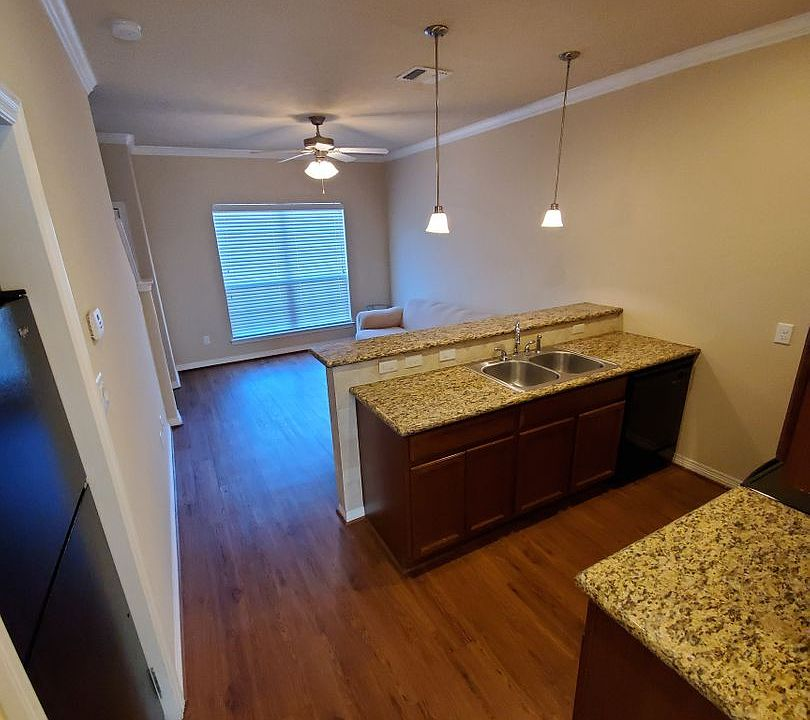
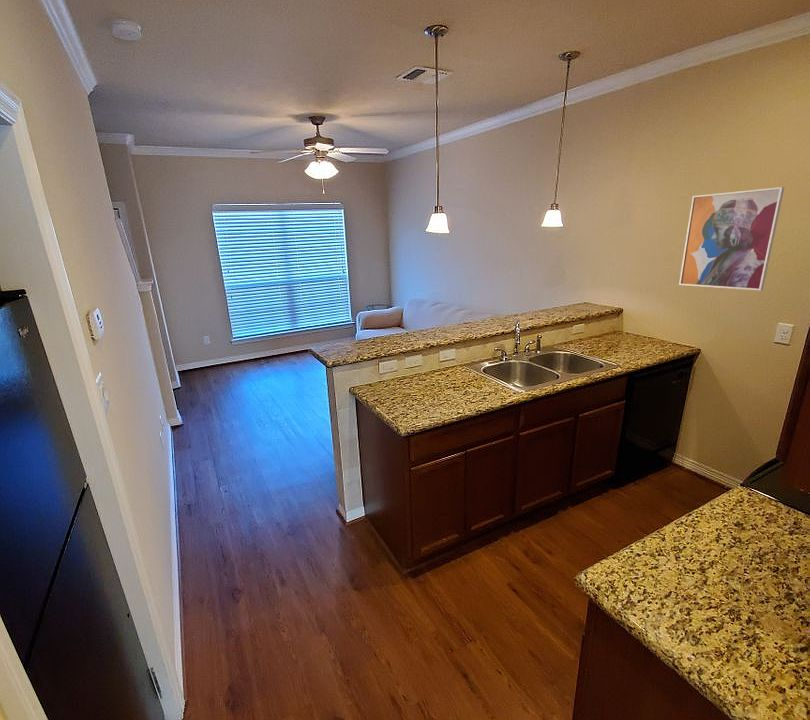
+ wall art [678,186,785,291]
